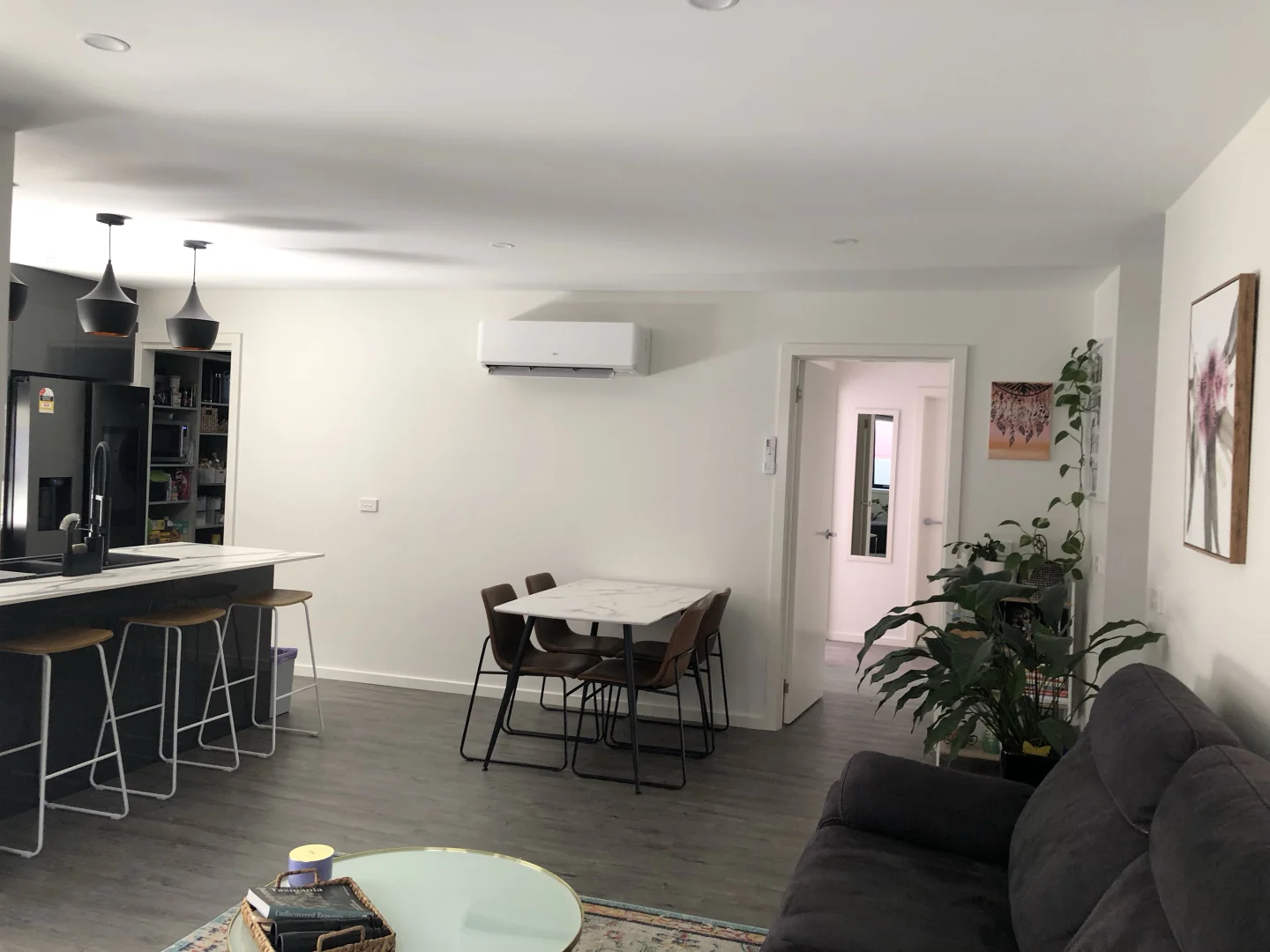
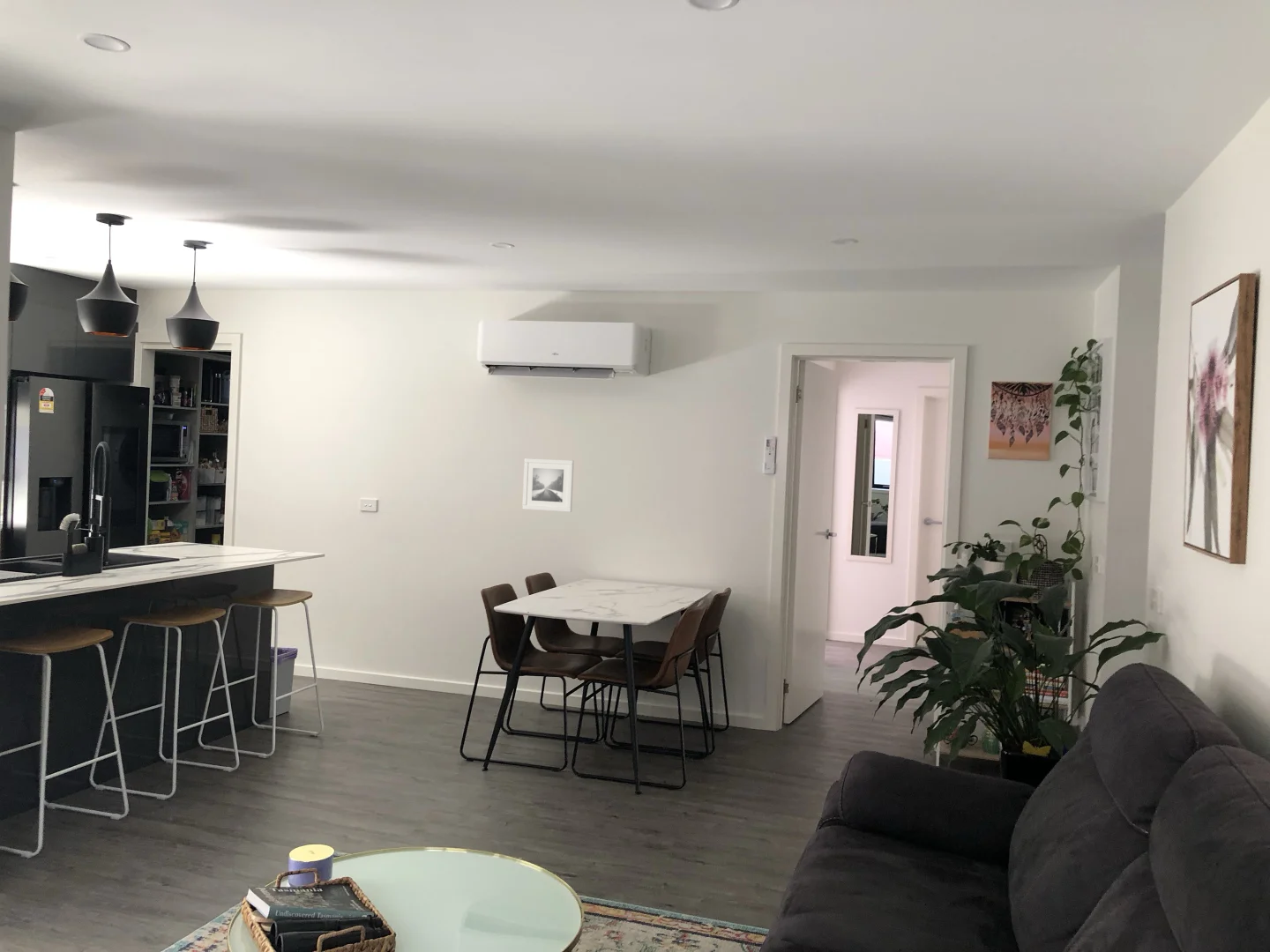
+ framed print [521,457,575,513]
